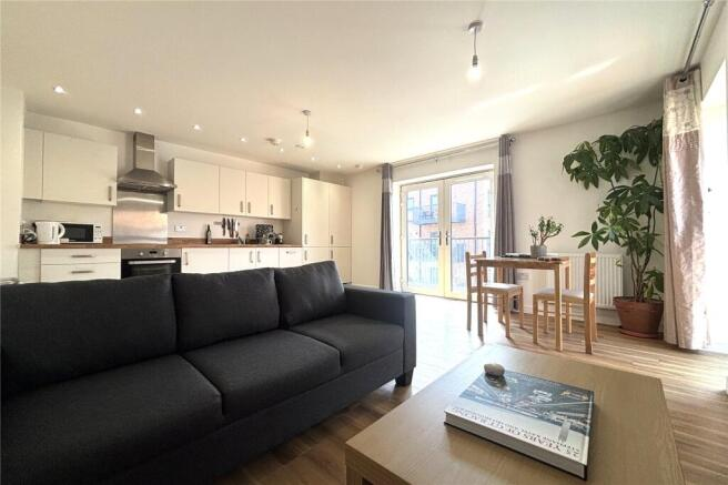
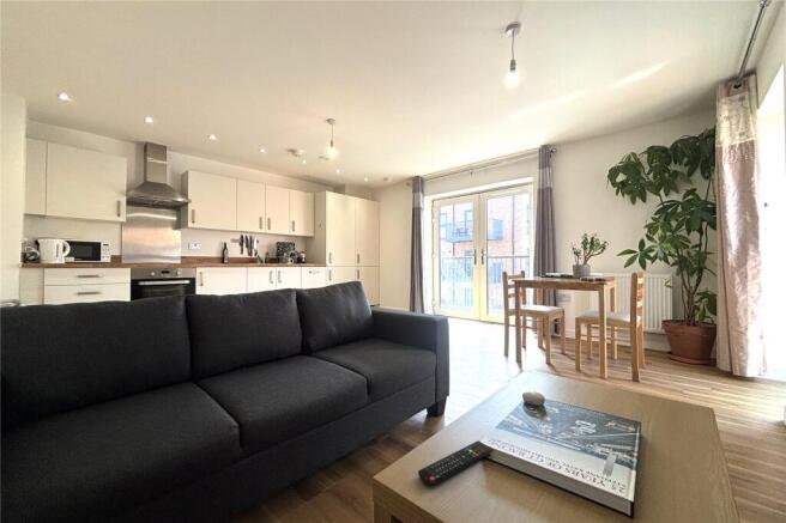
+ remote control [417,439,495,487]
